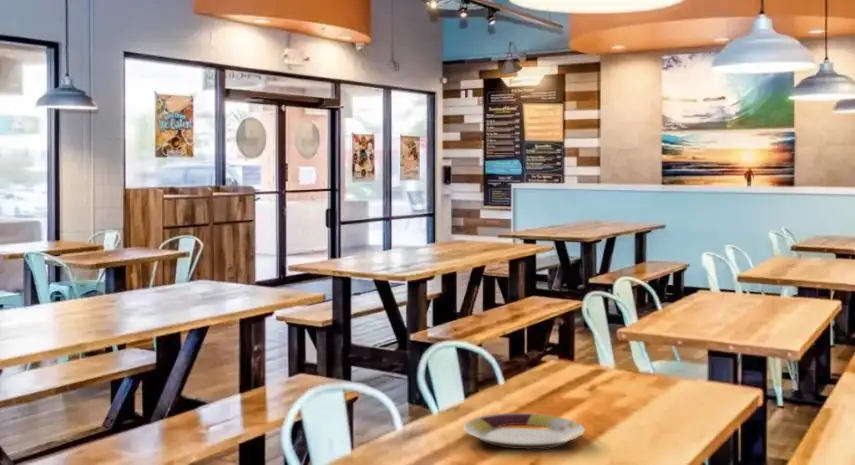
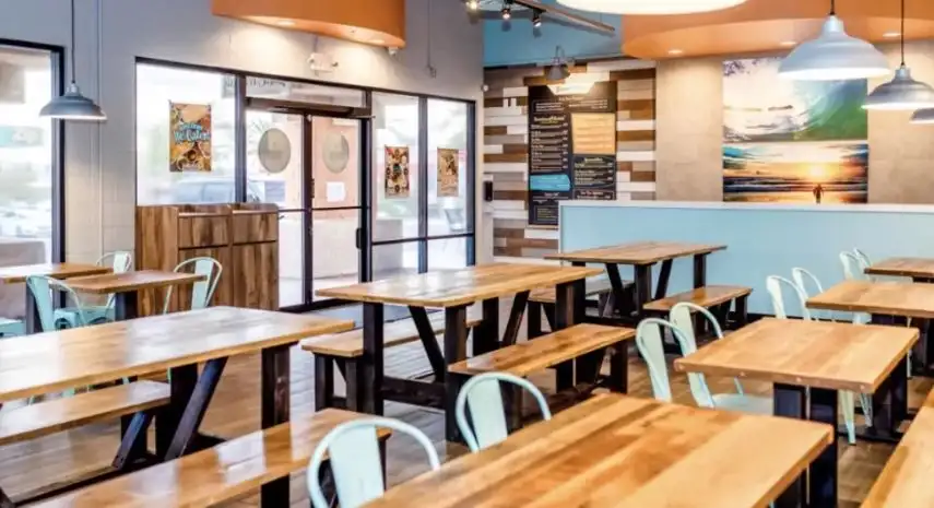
- plate [462,412,586,450]
